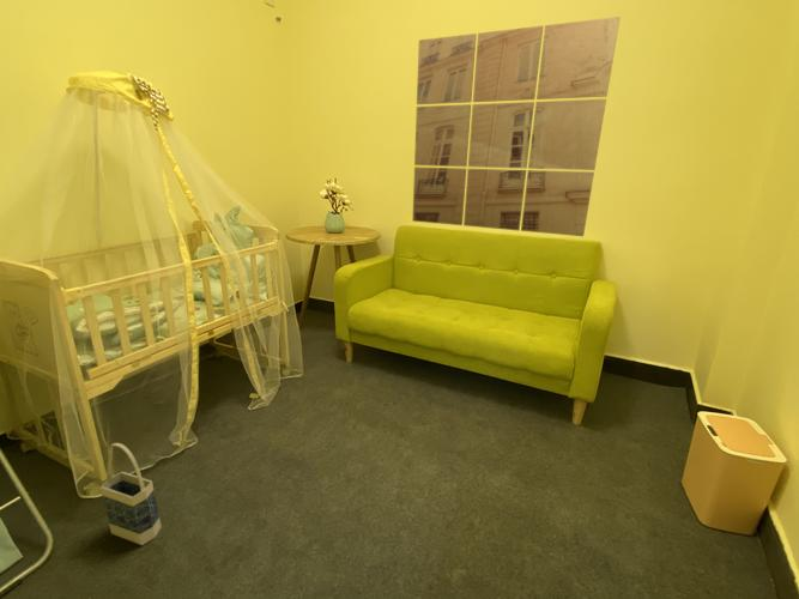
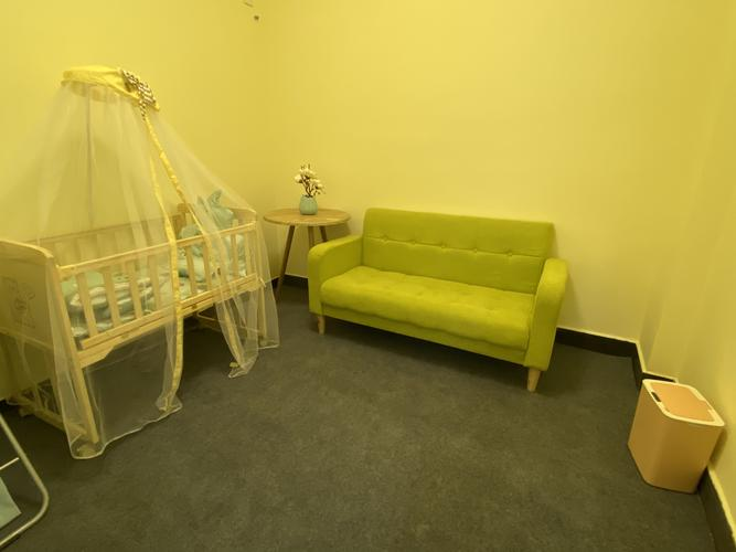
- bag [99,442,163,546]
- wall art [411,16,622,237]
